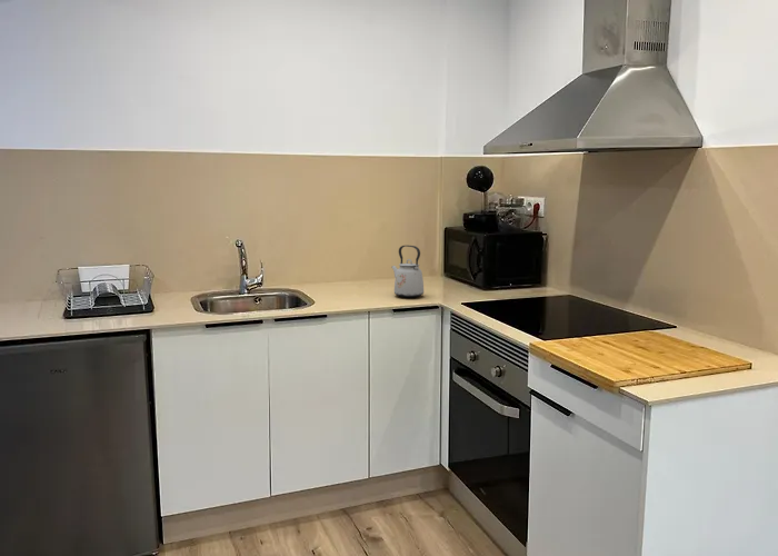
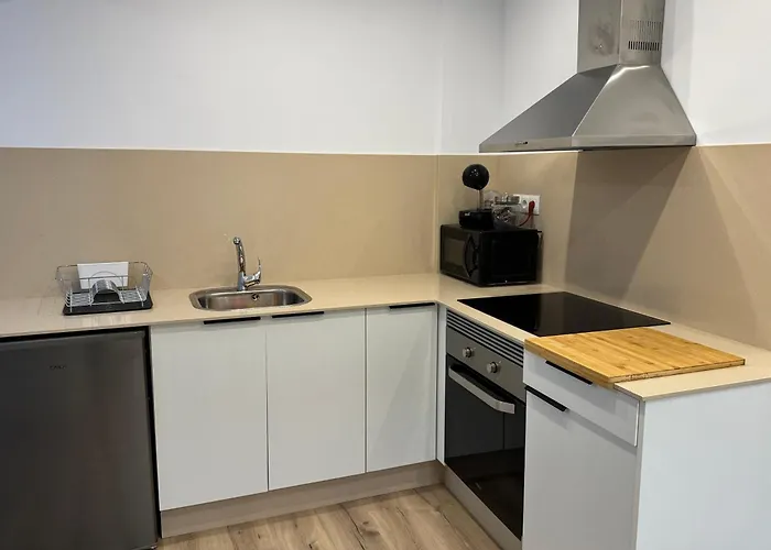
- kettle [390,245,425,298]
